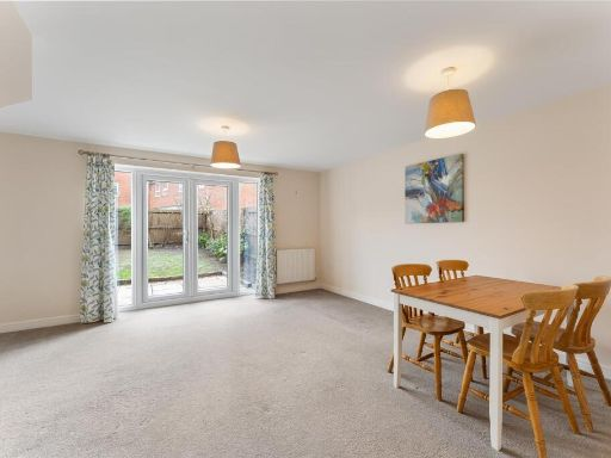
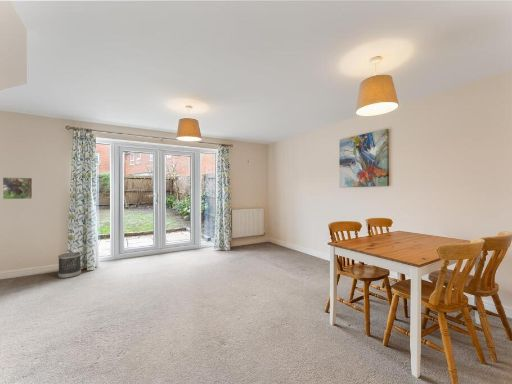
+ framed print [2,176,34,200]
+ wastebasket [57,251,82,279]
